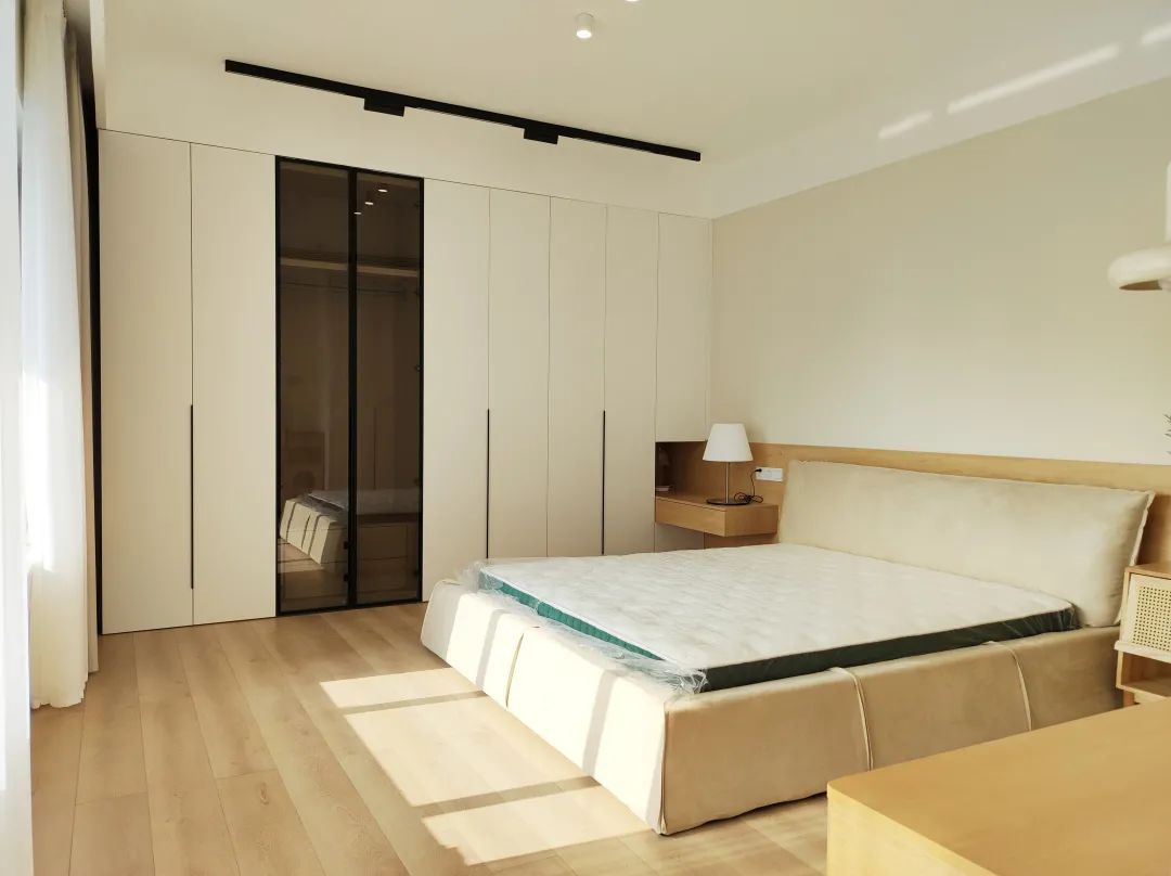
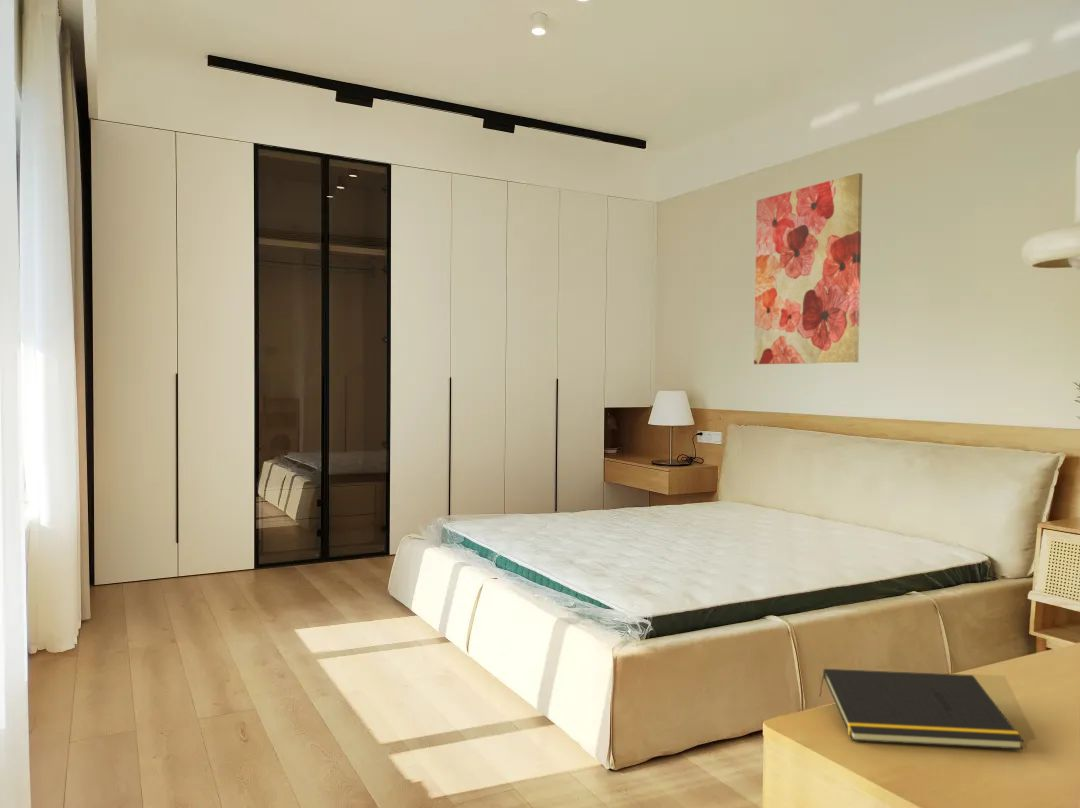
+ wall art [753,172,864,365]
+ notepad [818,668,1025,751]
